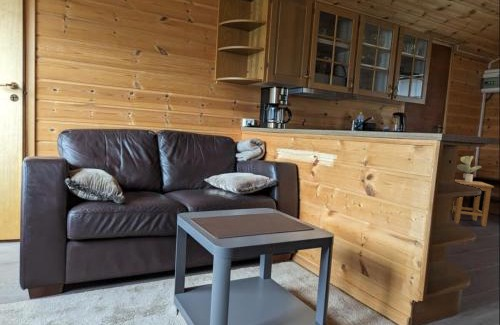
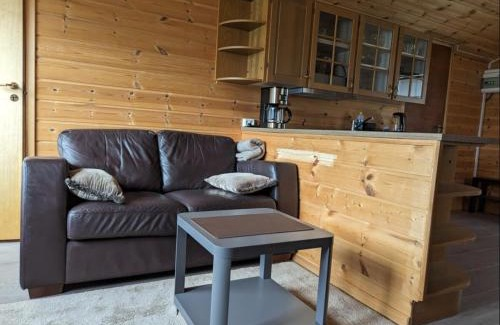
- stool [452,179,495,227]
- potted plant [456,155,482,183]
